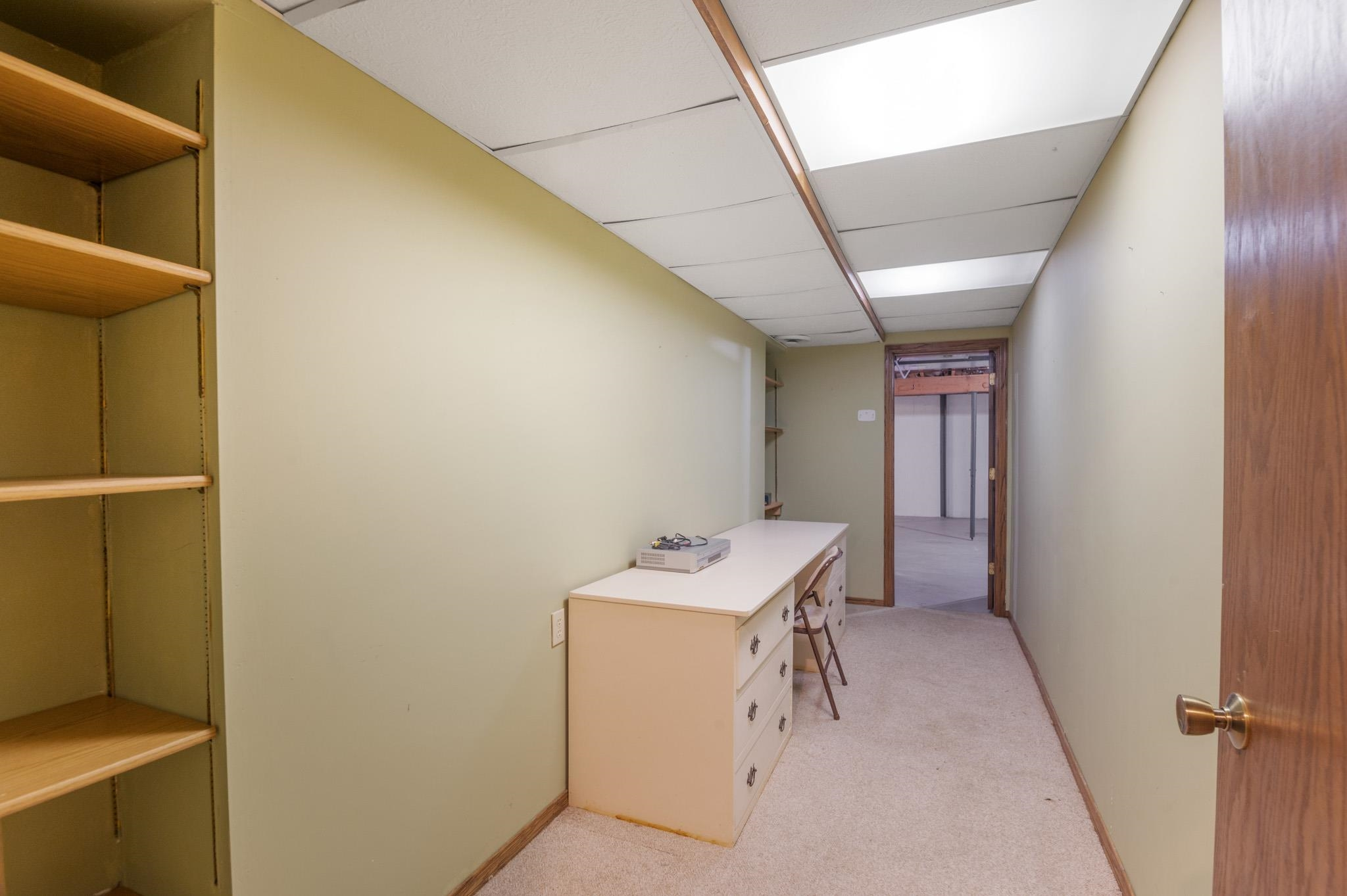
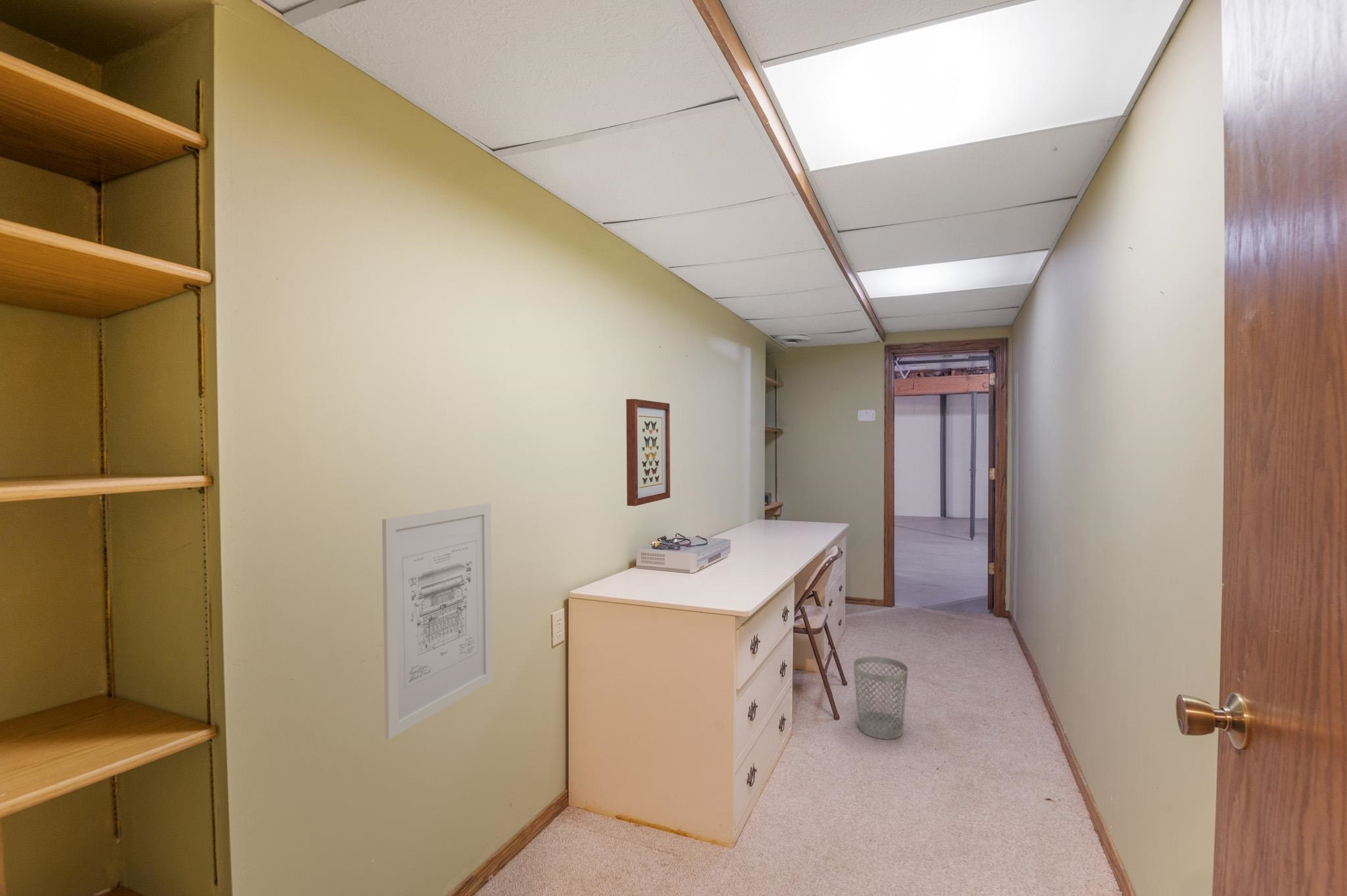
+ wastebasket [852,655,909,740]
+ wall art [381,503,493,740]
+ wall art [625,398,671,507]
